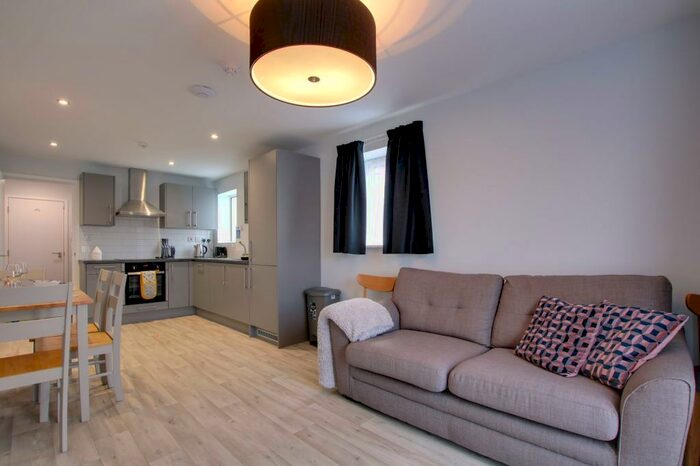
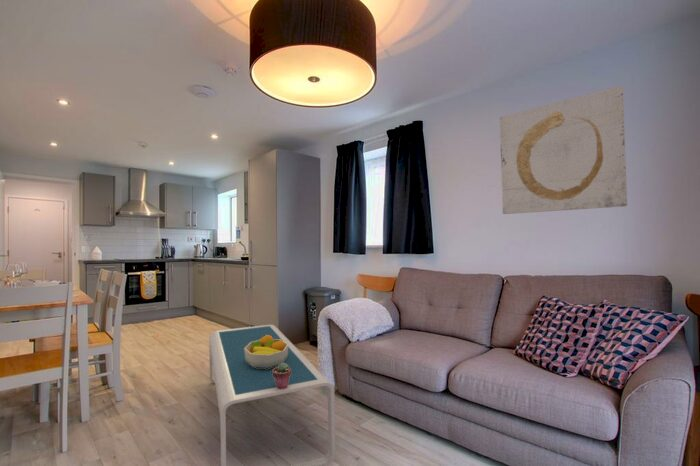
+ coffee table [208,324,337,466]
+ fruit bowl [244,335,288,369]
+ potted succulent [273,363,291,389]
+ wall art [499,85,628,215]
